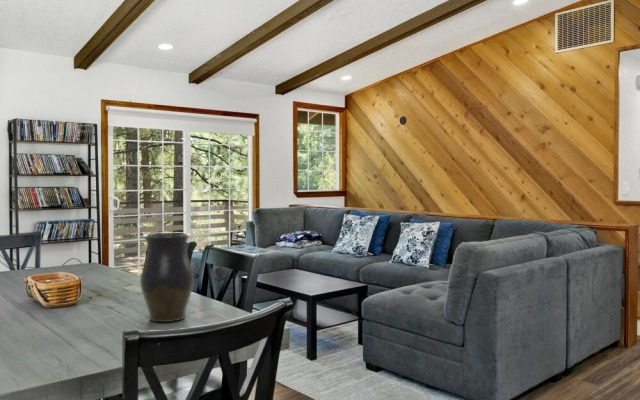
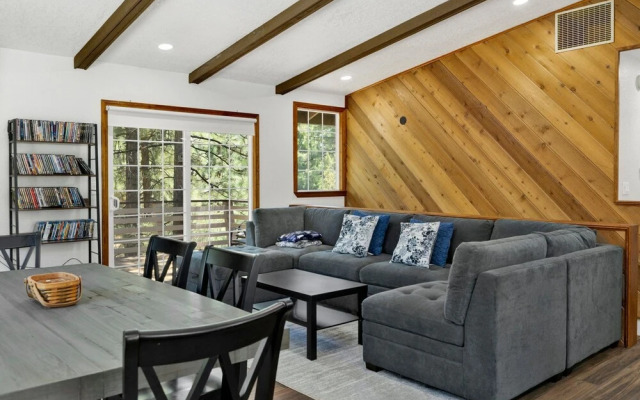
- vase [139,232,195,323]
